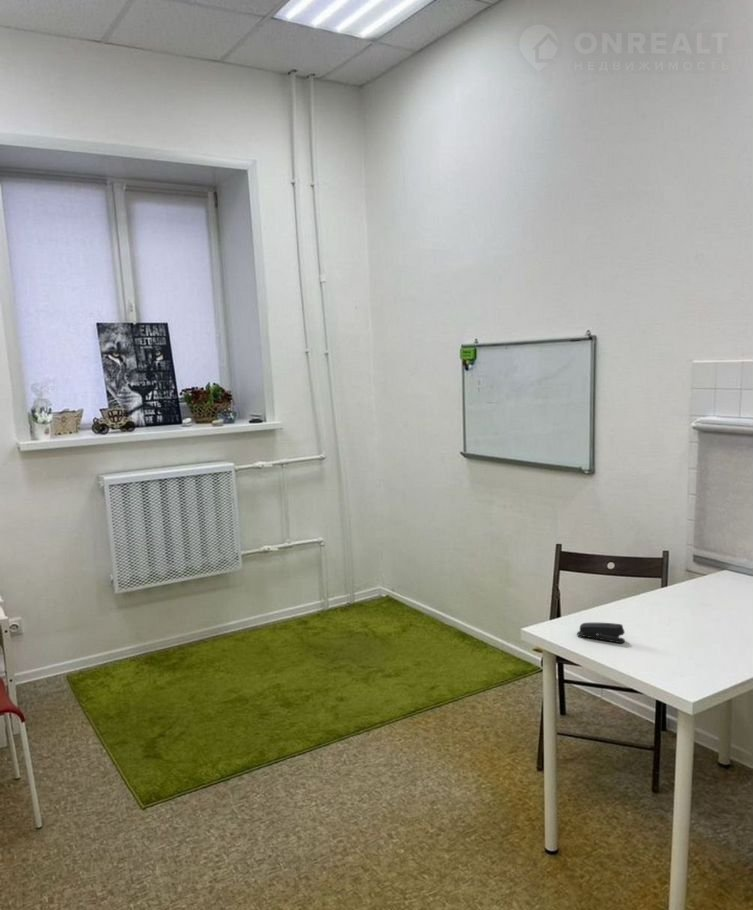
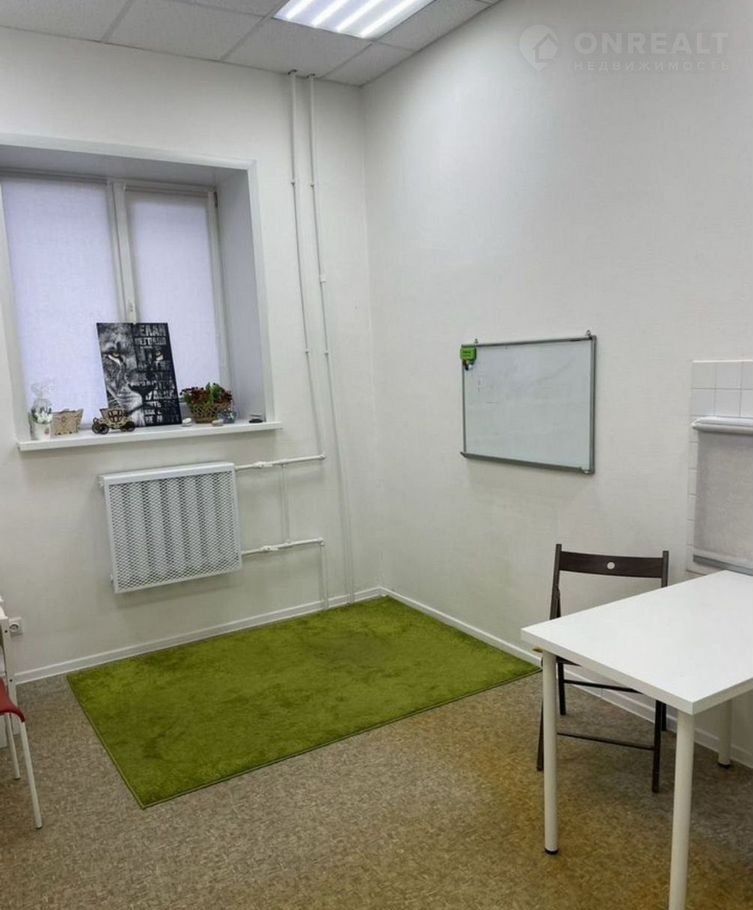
- stapler [576,622,626,644]
